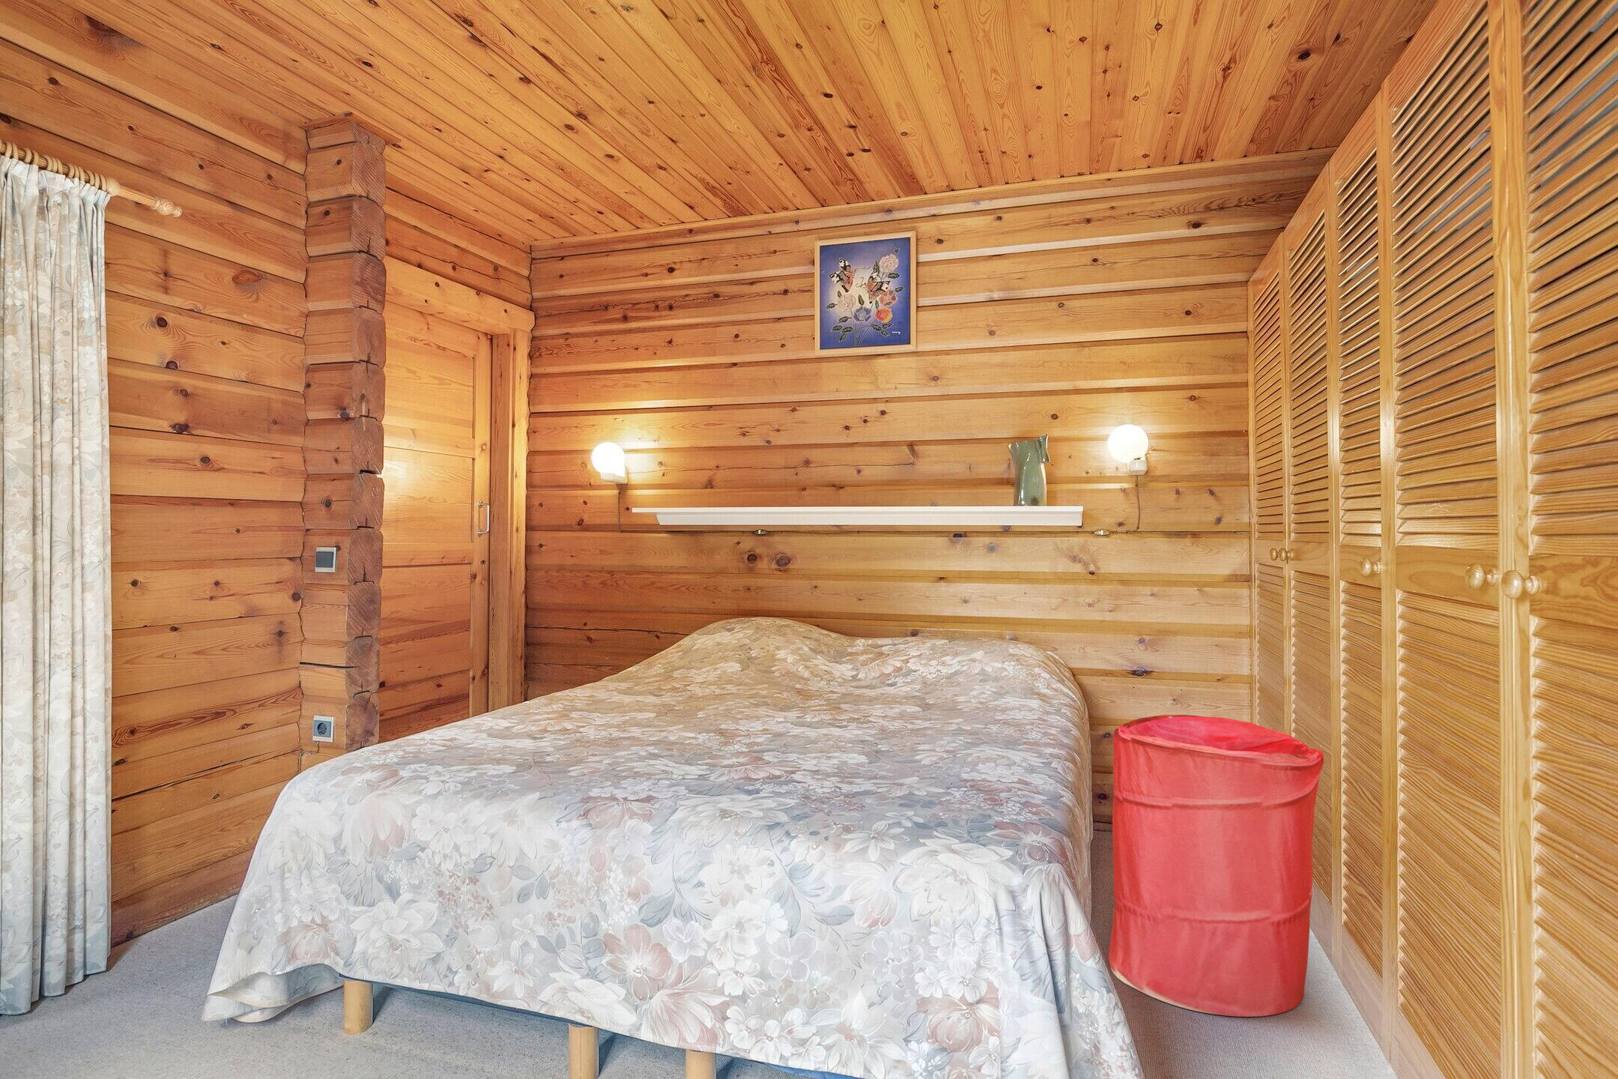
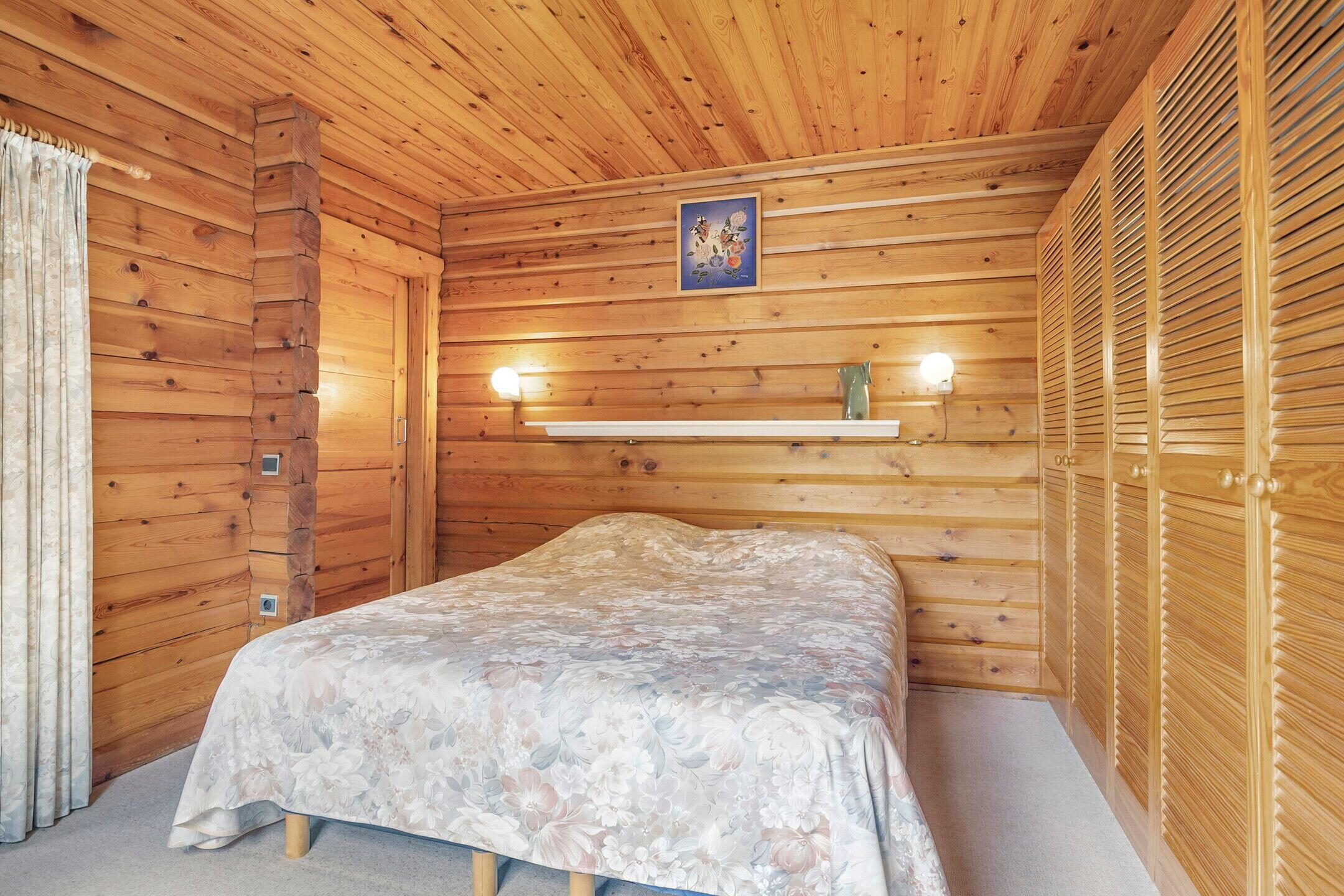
- laundry hamper [1108,714,1324,1018]
